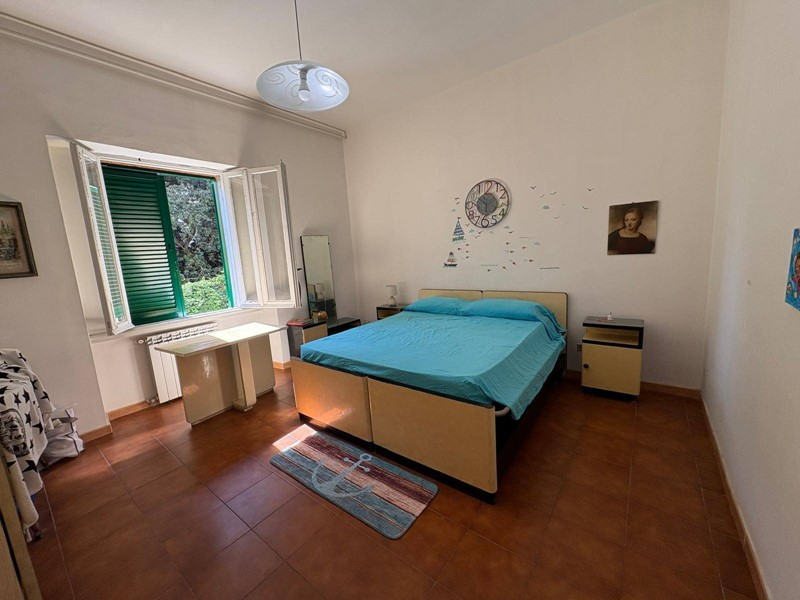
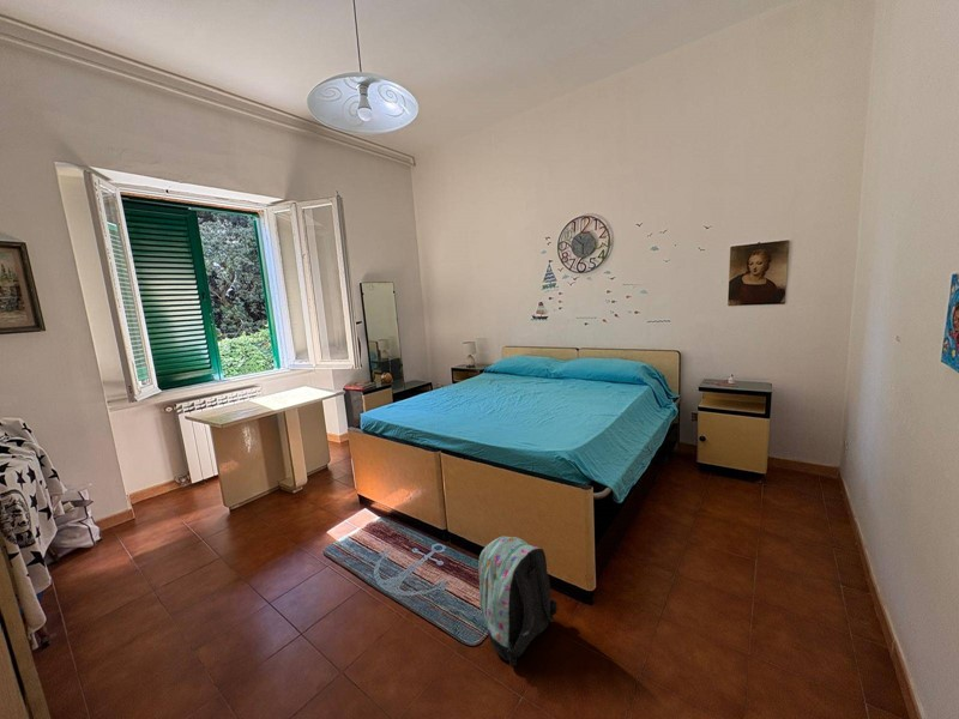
+ backpack [477,534,559,666]
